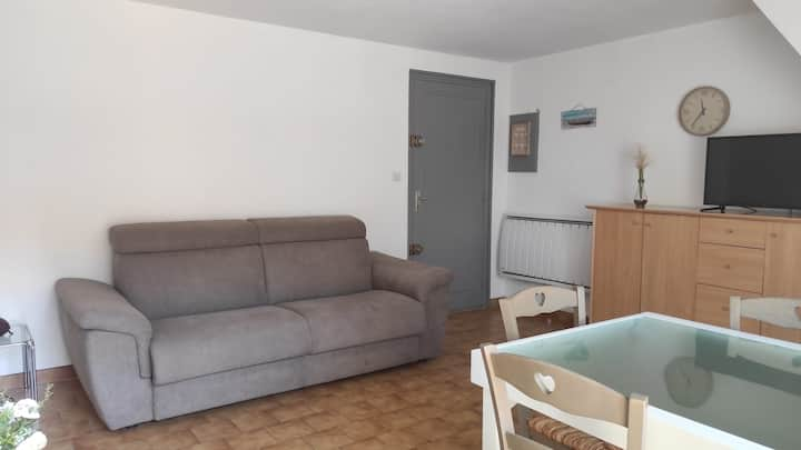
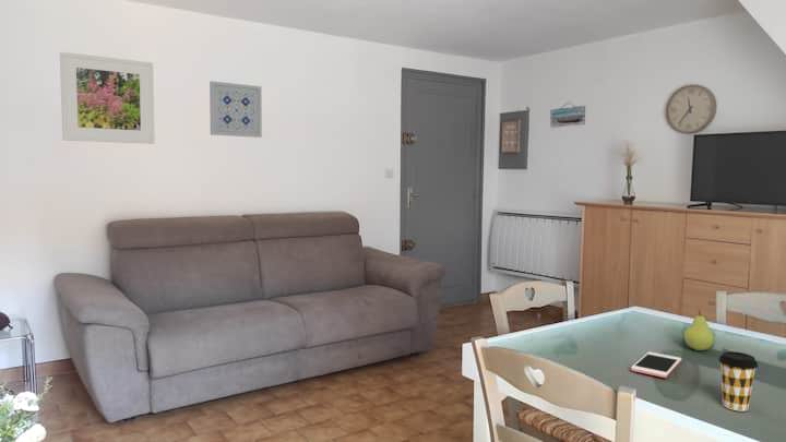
+ wall art [209,80,263,139]
+ coffee cup [717,350,759,413]
+ fruit [682,309,716,351]
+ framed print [59,51,155,145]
+ cell phone [630,351,682,379]
